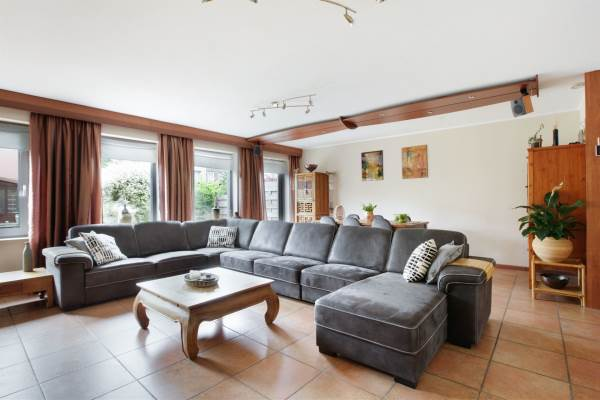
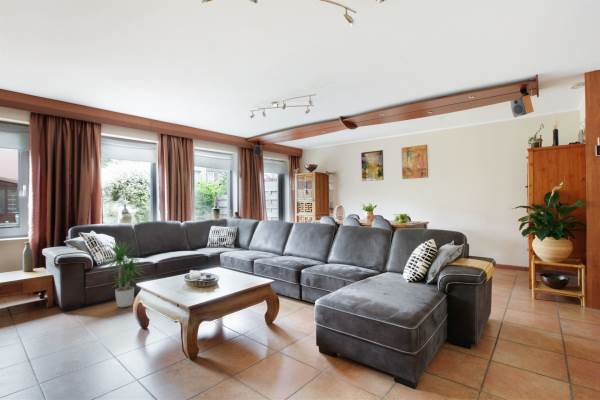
+ potted plant [100,242,148,308]
